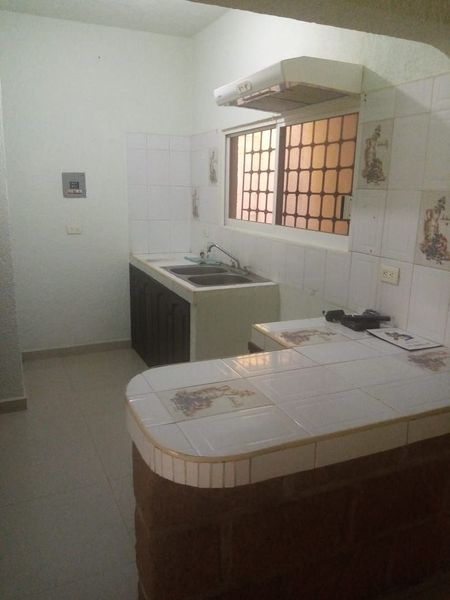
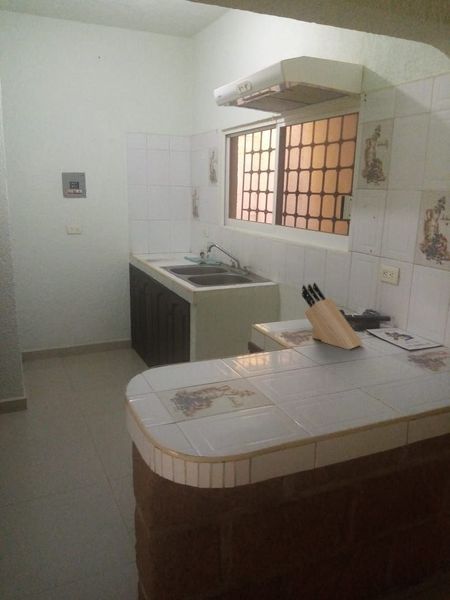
+ knife block [301,282,364,351]
